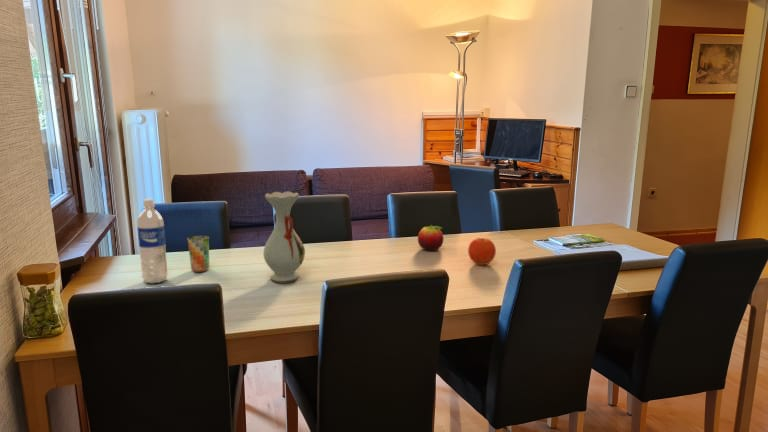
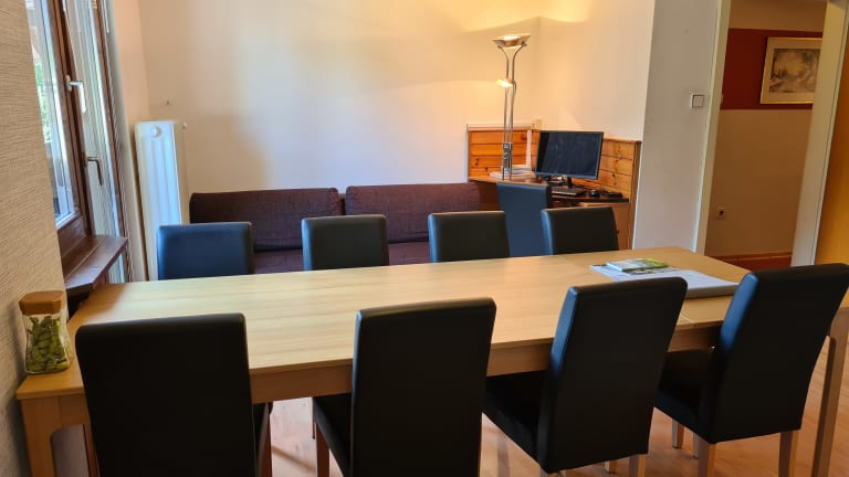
- vase [262,190,306,284]
- fruit [417,224,445,252]
- fruit [467,237,497,266]
- cup [186,234,210,273]
- water bottle [136,198,168,284]
